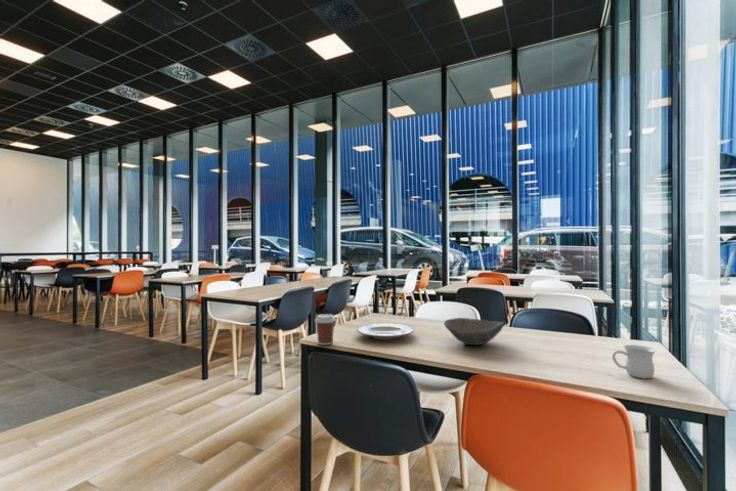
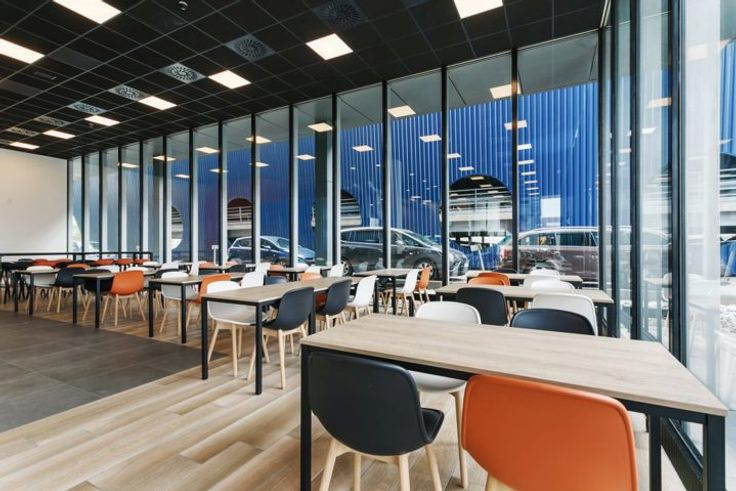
- coffee cup [314,313,337,346]
- plate [356,322,415,341]
- bowl [443,317,505,346]
- mug [611,344,657,380]
